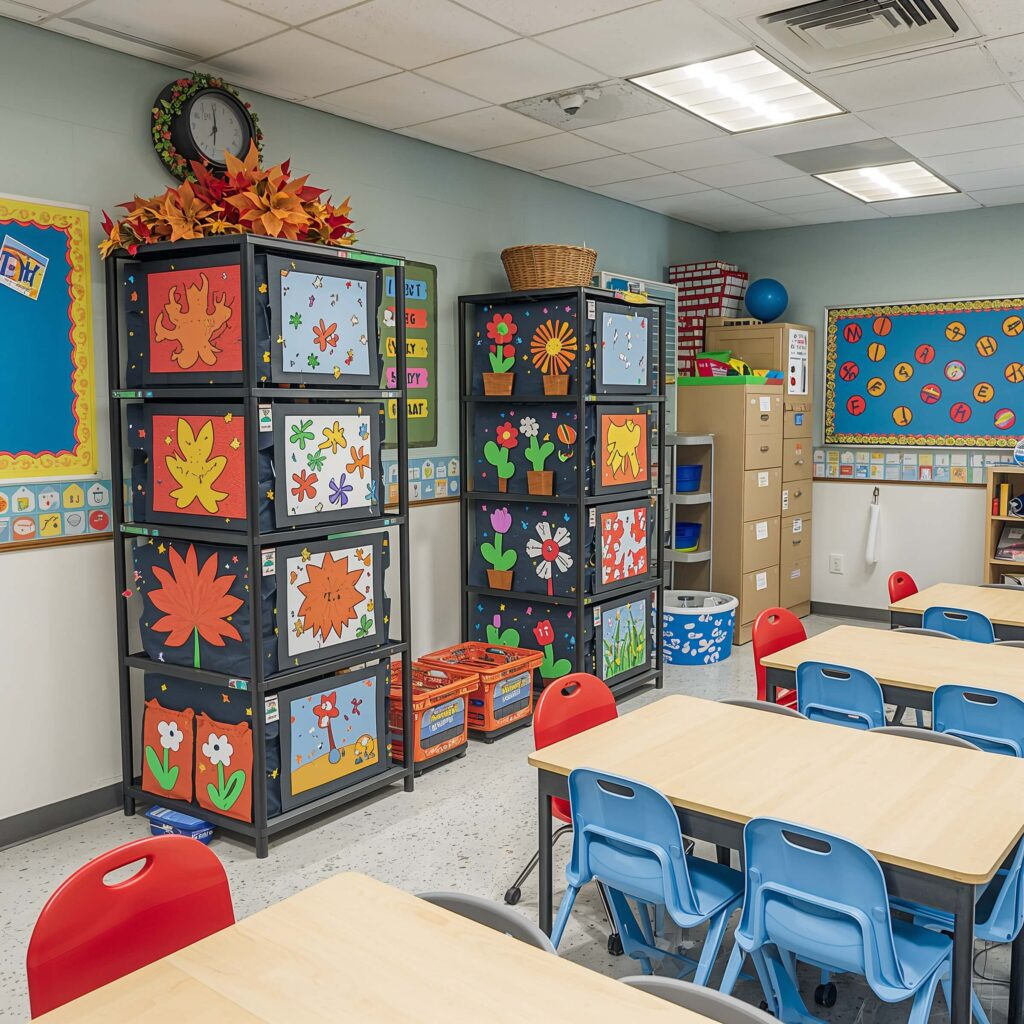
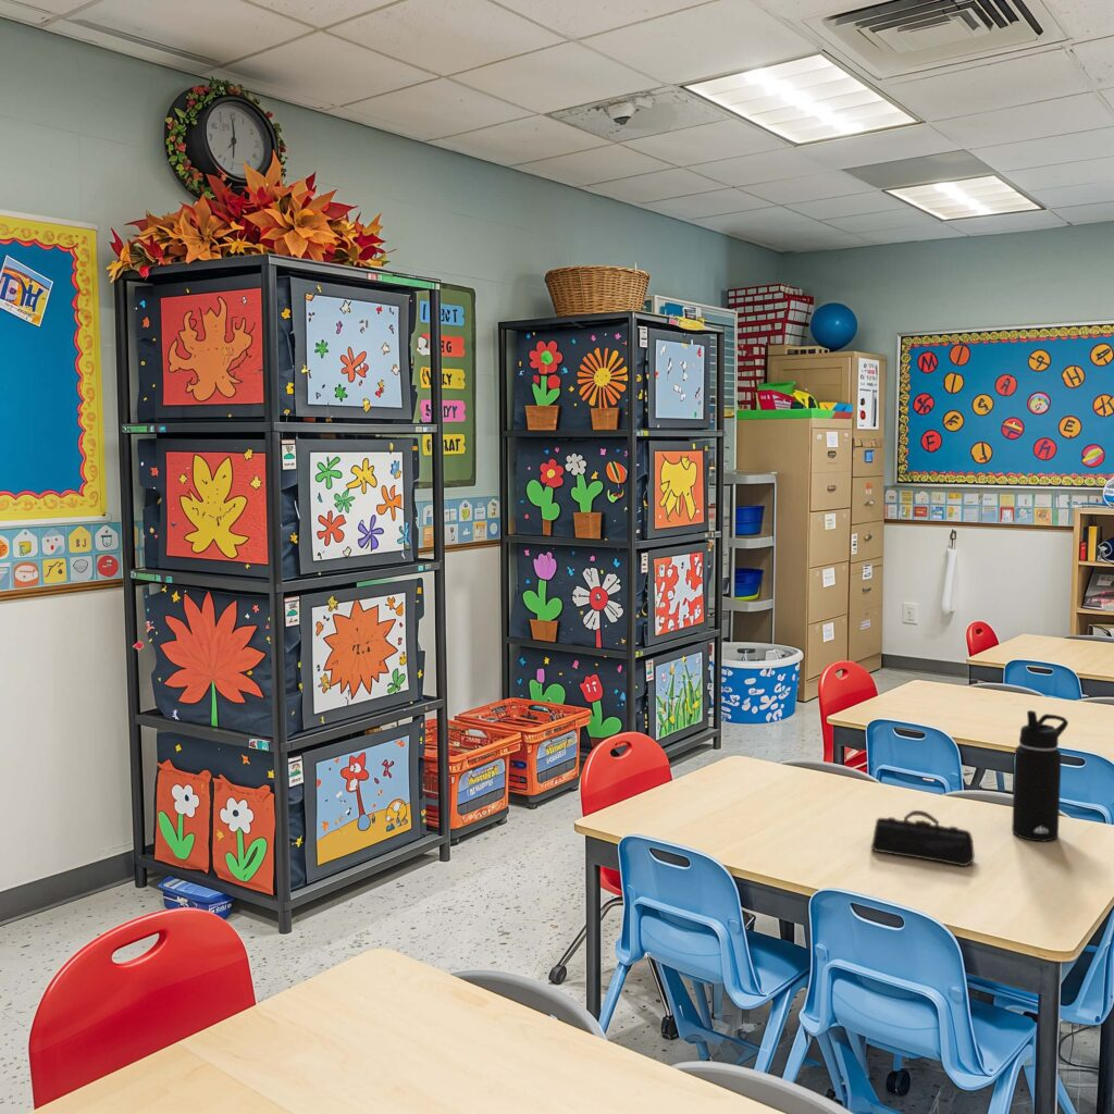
+ water bottle [1011,709,1069,842]
+ pencil case [870,809,976,867]
